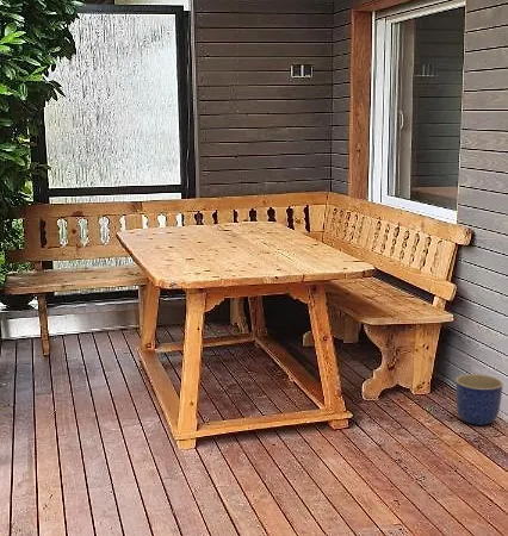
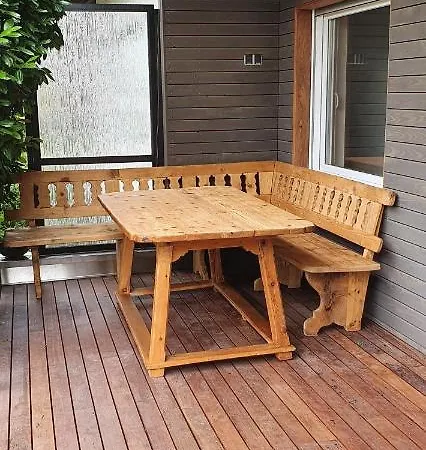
- planter [454,373,504,426]
